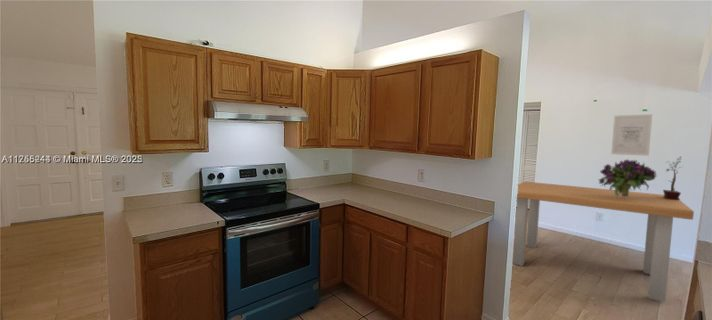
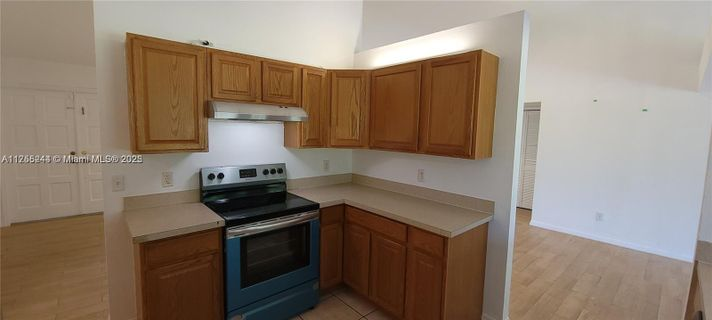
- potted plant [662,156,685,200]
- wall art [610,113,653,157]
- dining table [512,181,695,303]
- bouquet [598,158,658,198]
